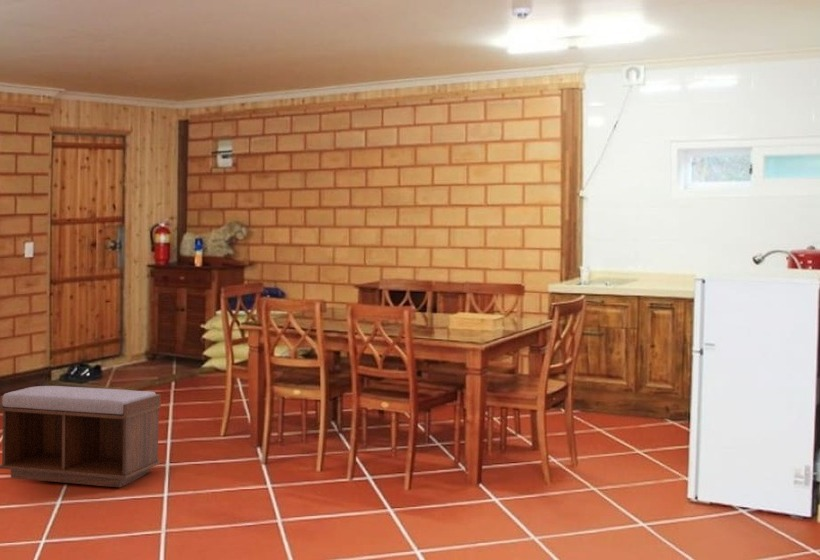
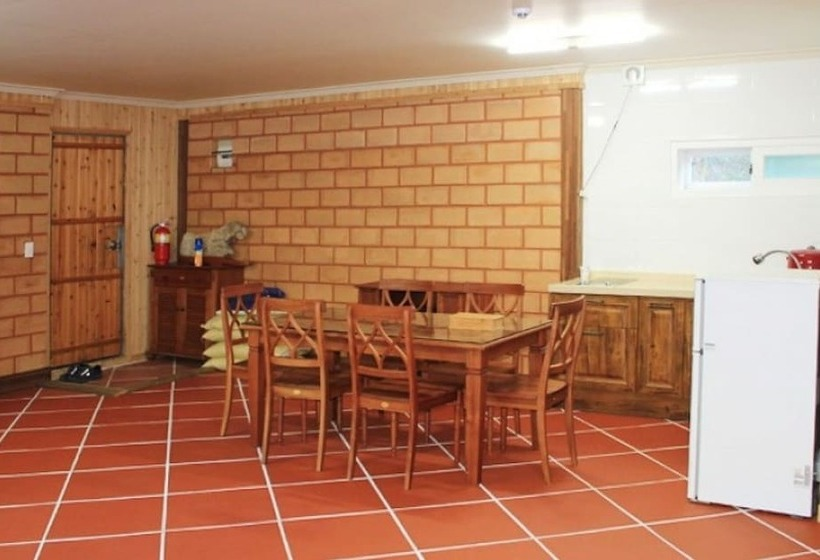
- bench [0,385,162,488]
